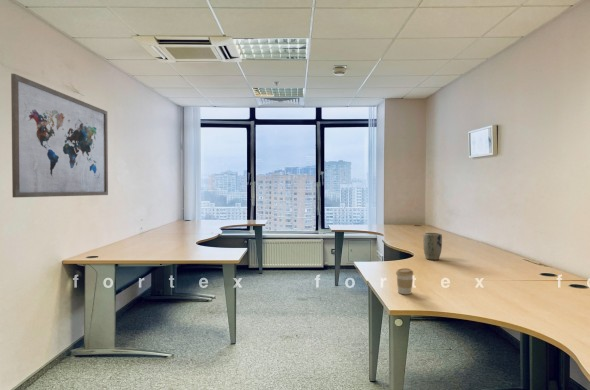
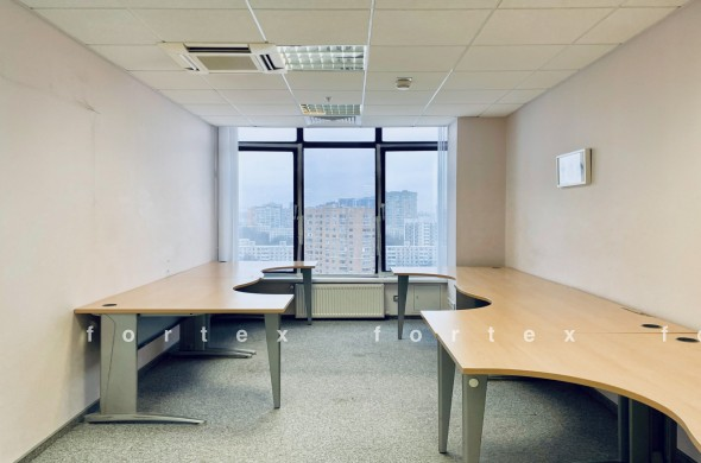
- wall art [10,73,109,198]
- coffee cup [395,267,414,295]
- plant pot [422,232,443,261]
